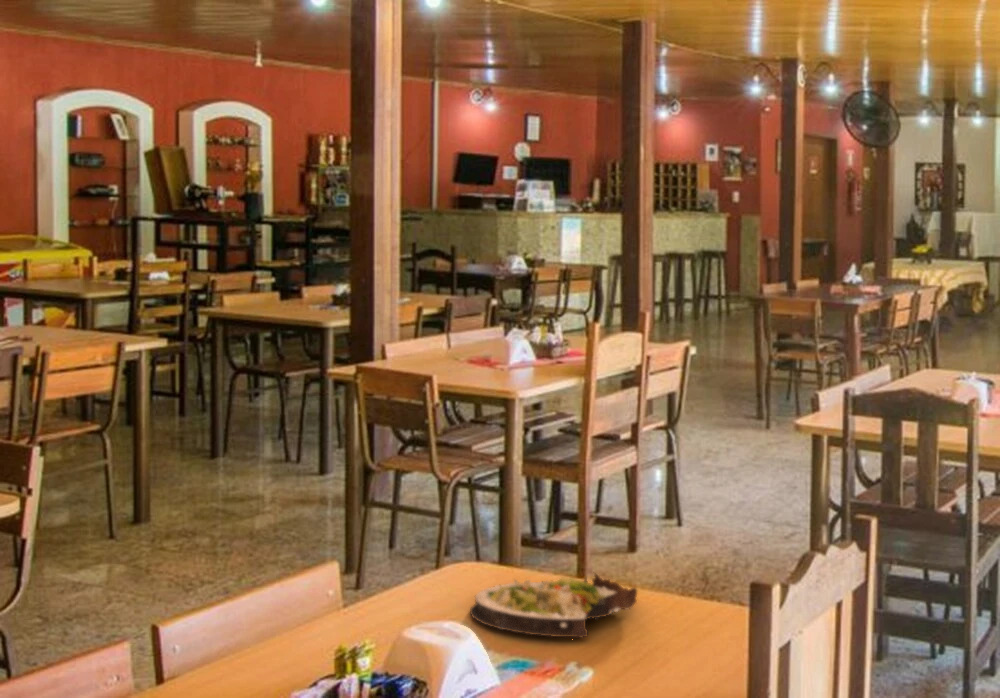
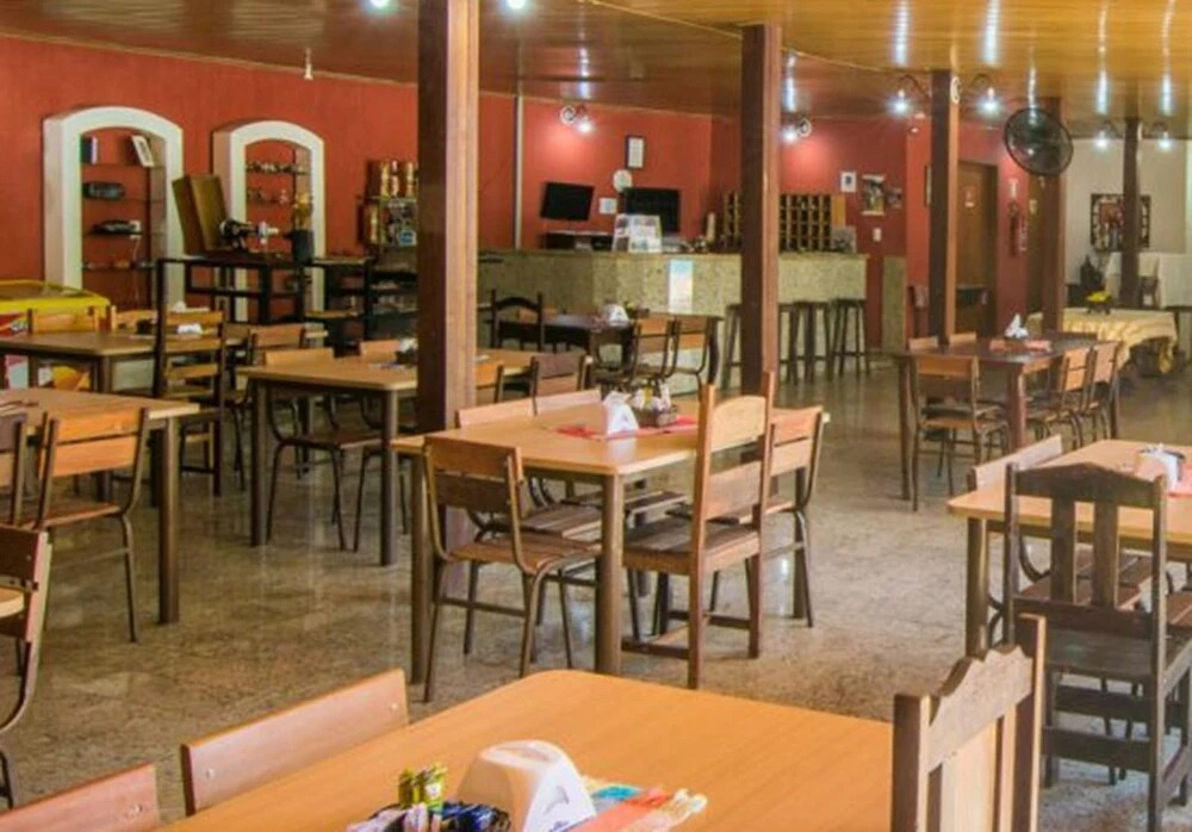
- salad plate [469,572,638,639]
